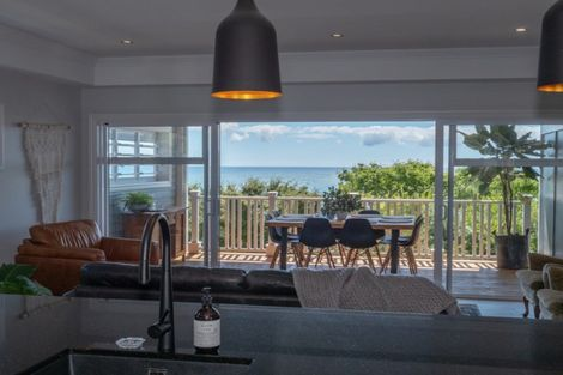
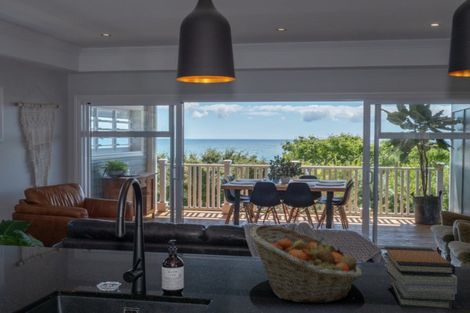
+ fruit basket [248,223,363,304]
+ book stack [383,246,458,310]
